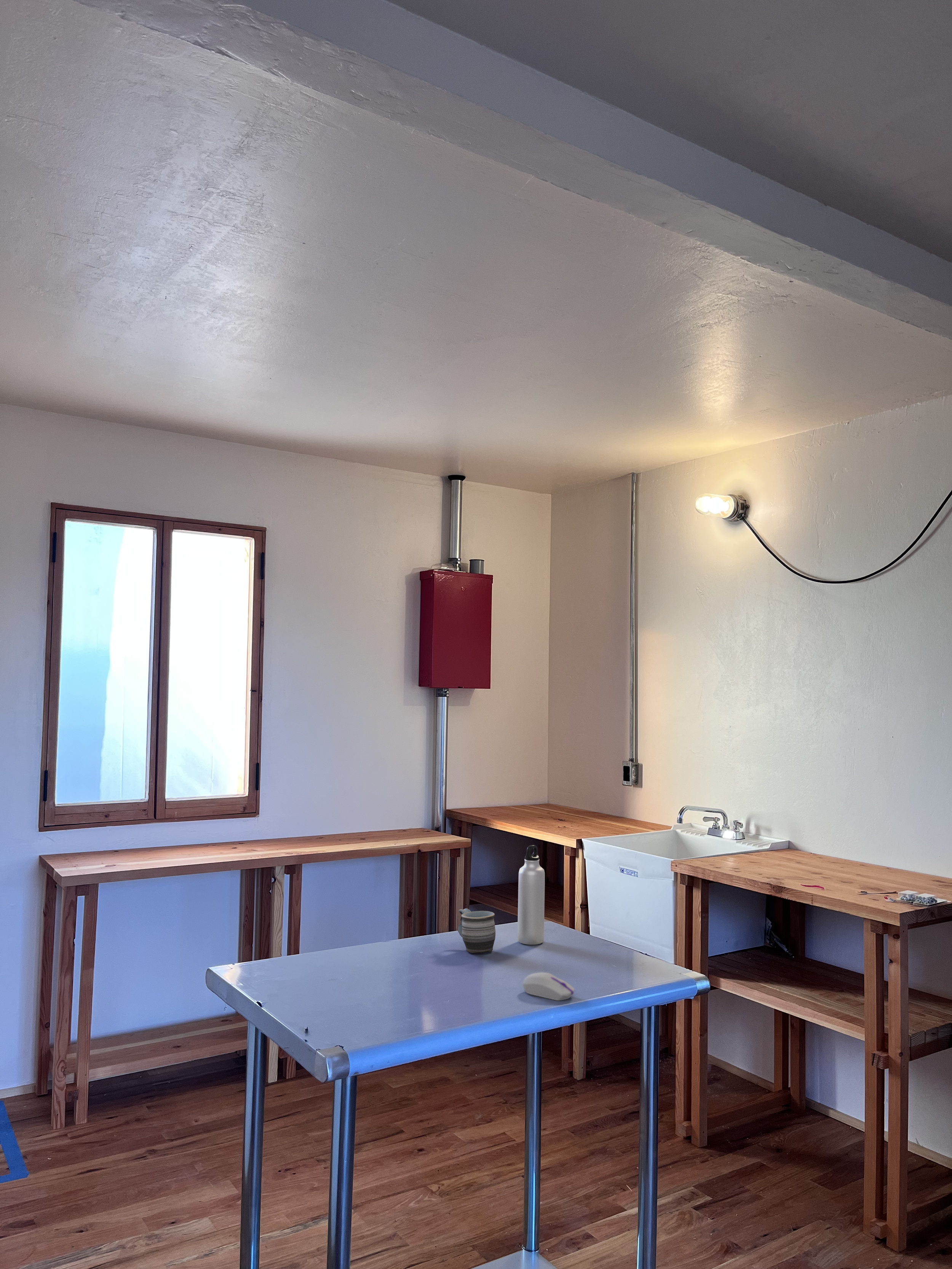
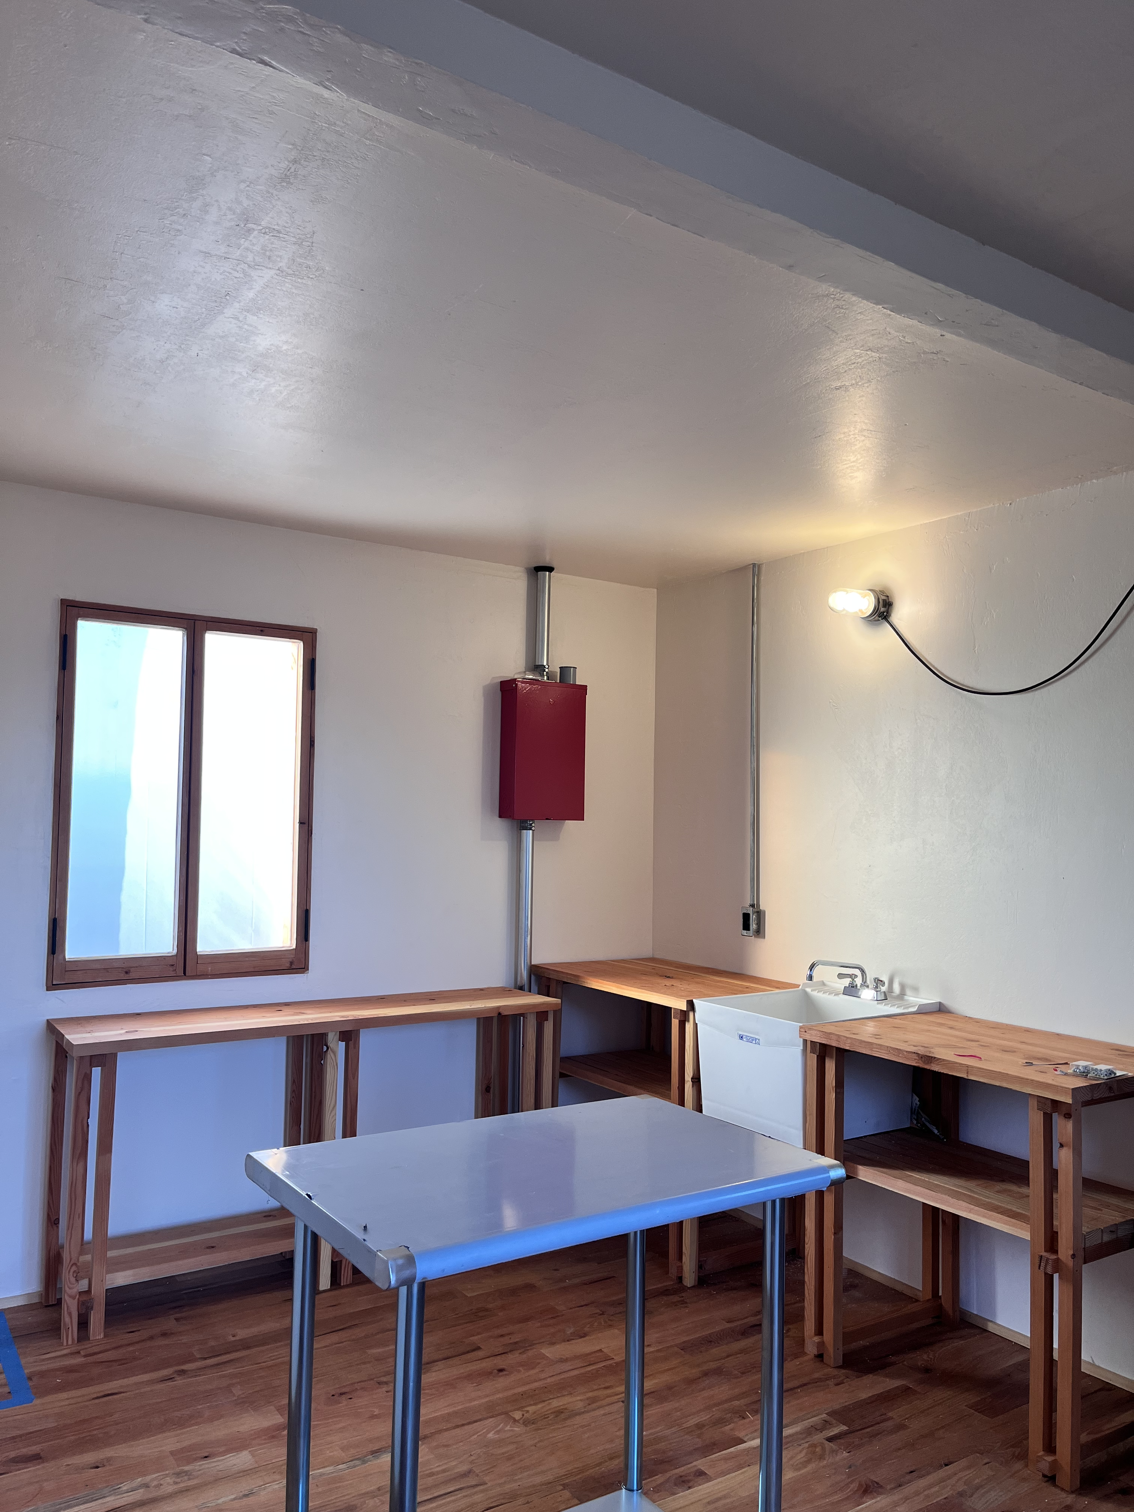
- mug [457,908,496,954]
- computer mouse [522,972,575,1001]
- water bottle [517,845,545,945]
